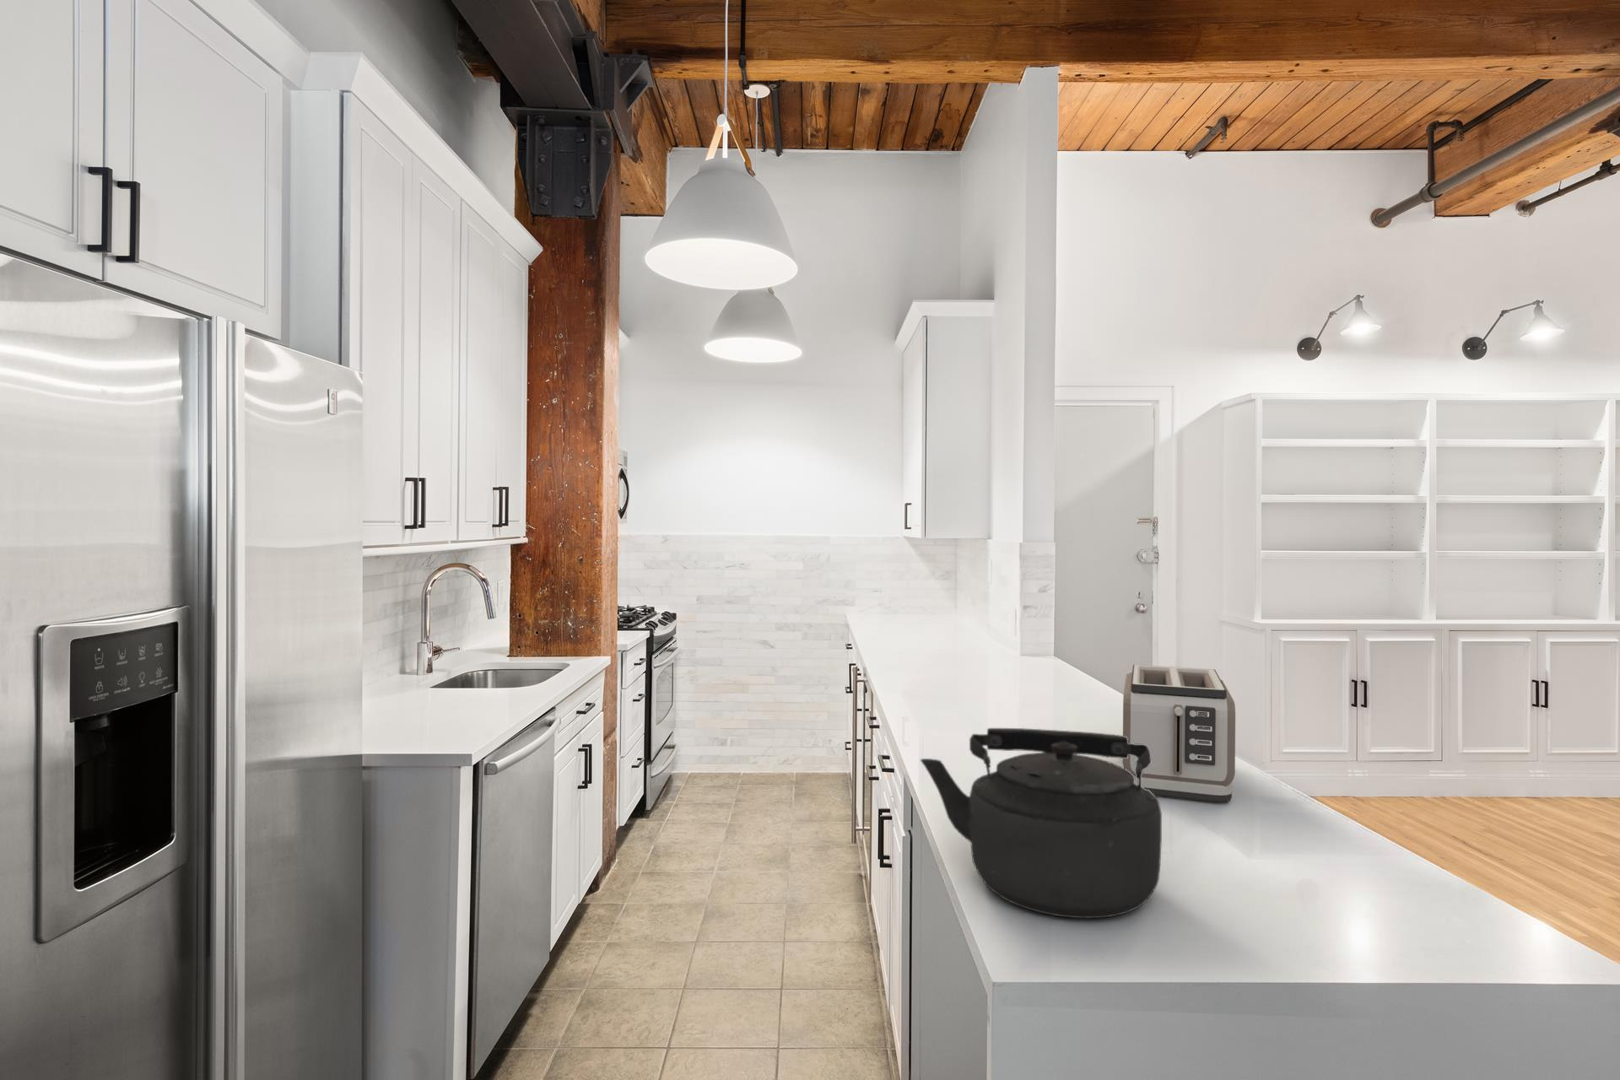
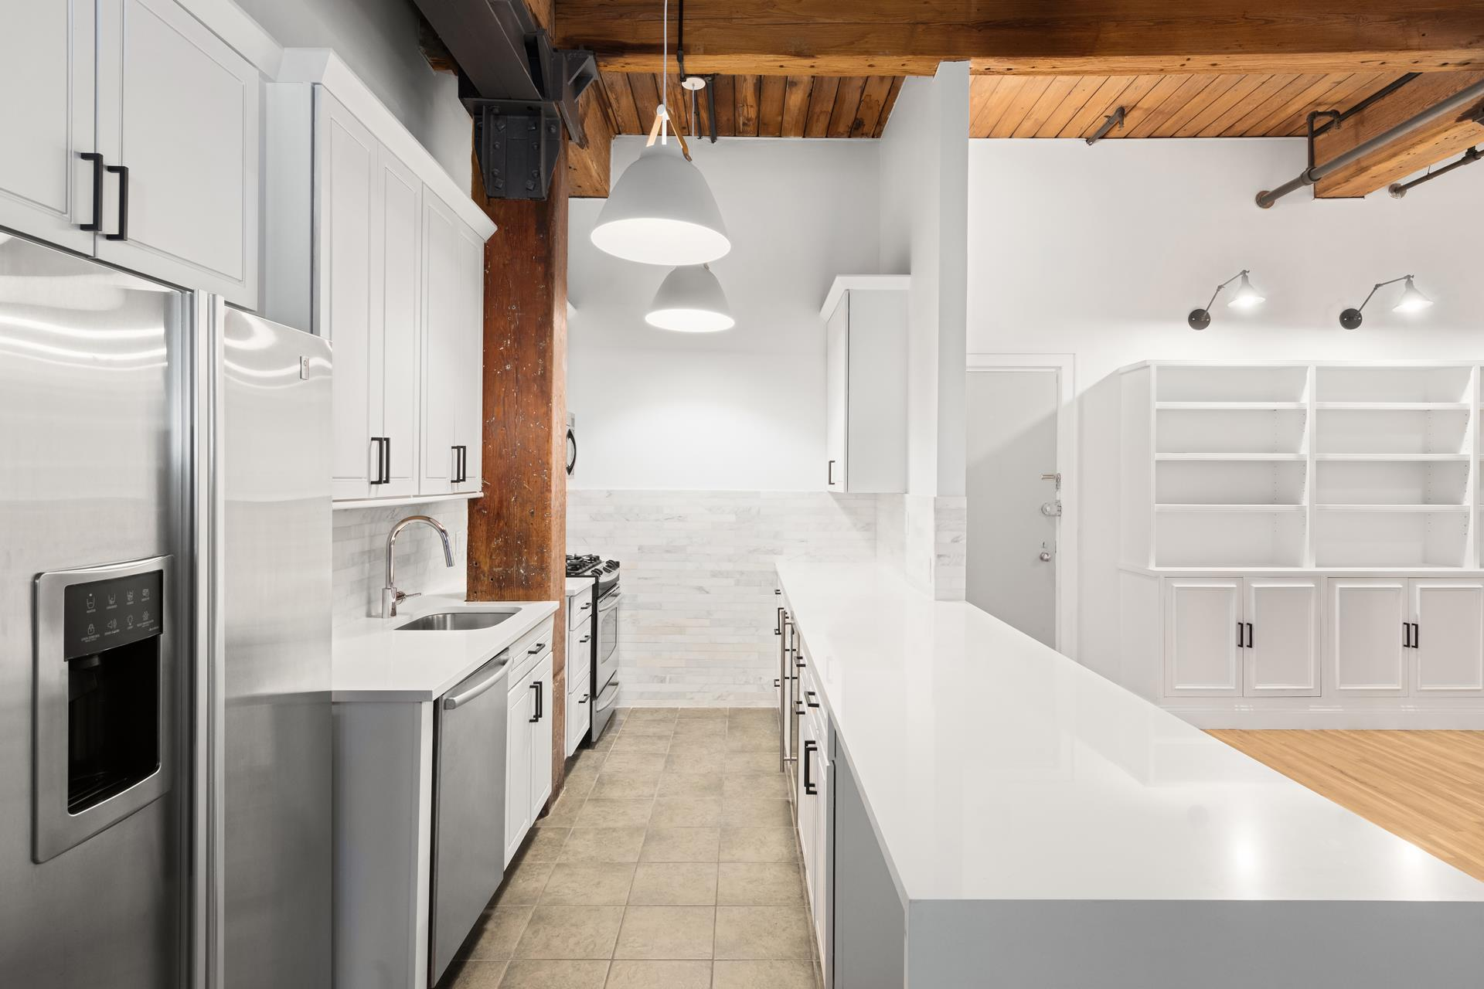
- kettle [920,727,1163,918]
- toaster [1122,664,1237,803]
